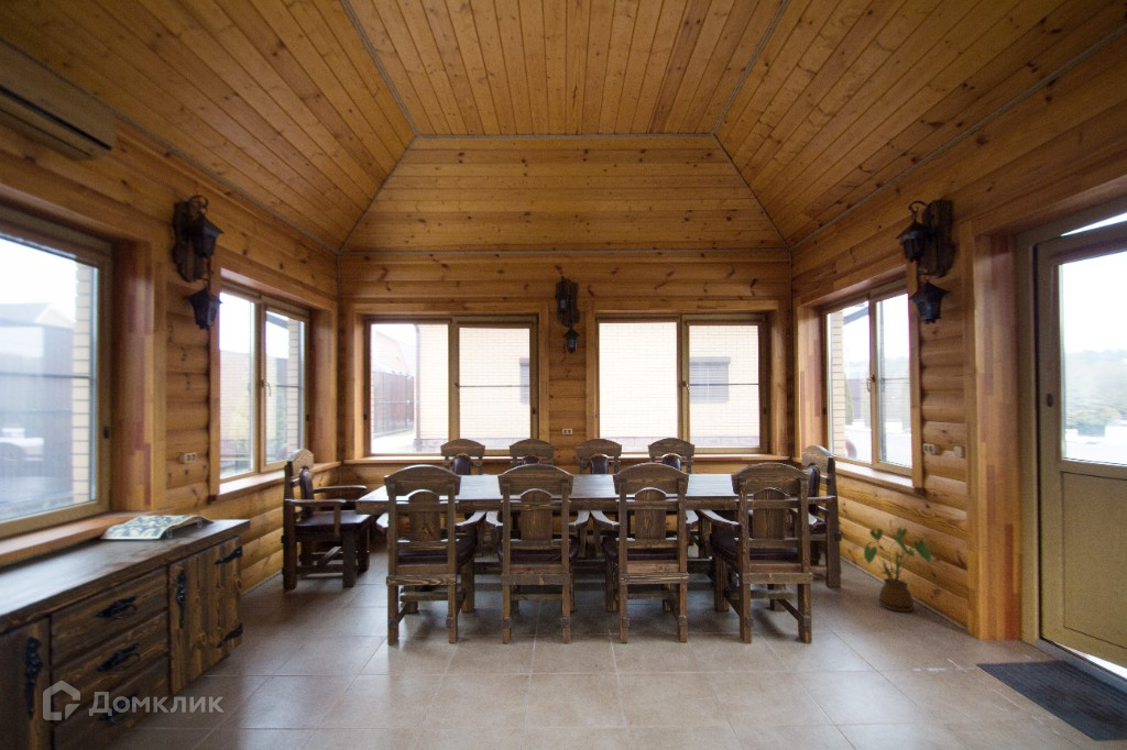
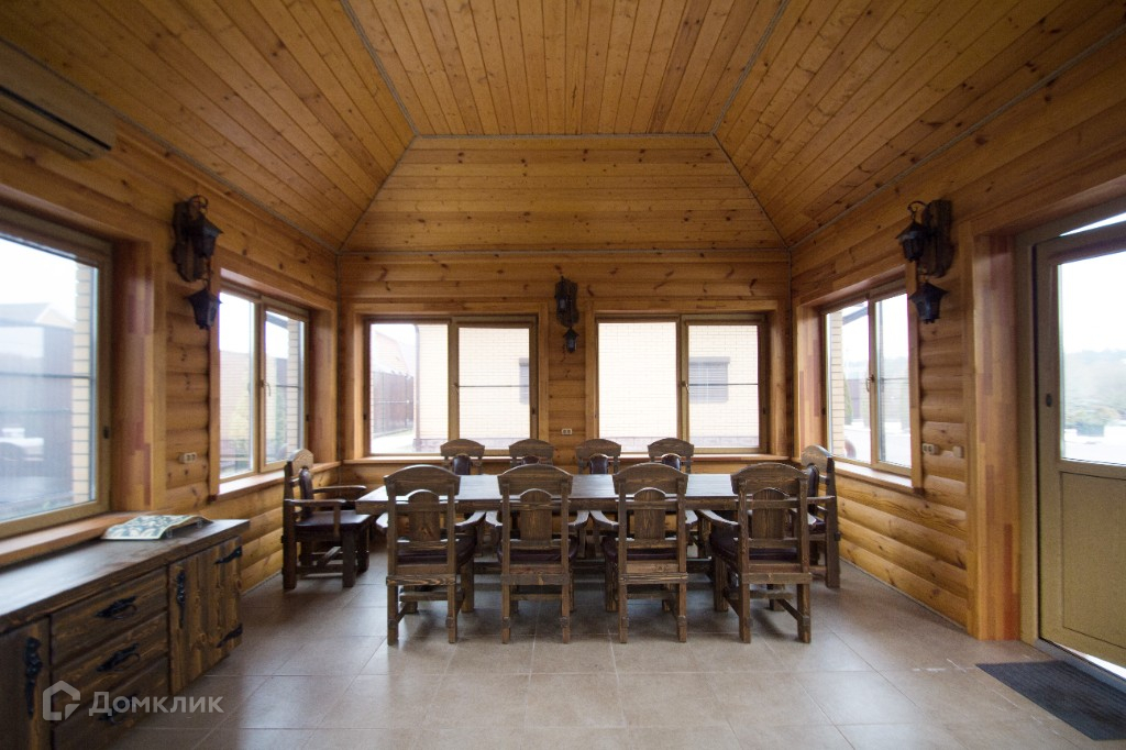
- house plant [856,527,935,614]
